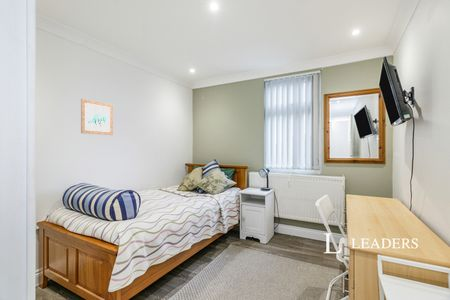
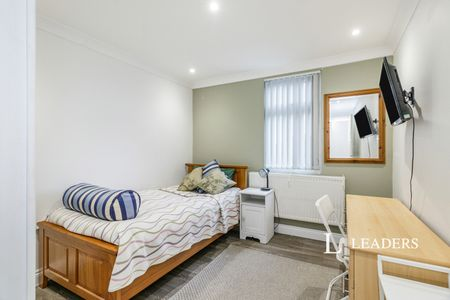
- wall art [80,98,114,136]
